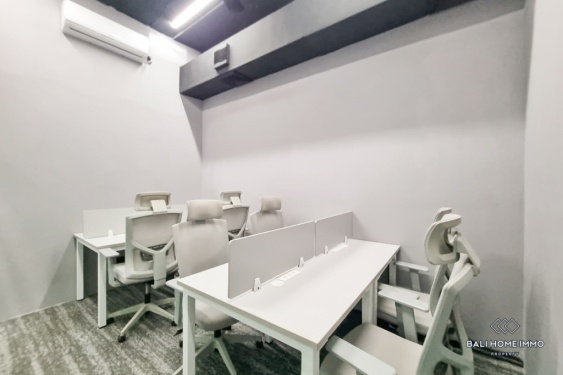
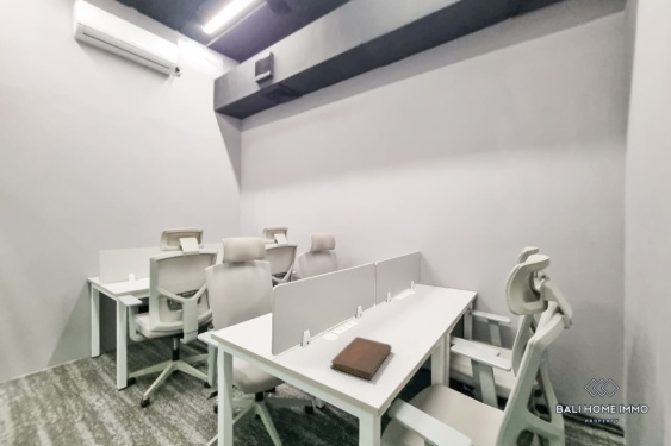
+ notebook [329,335,392,381]
